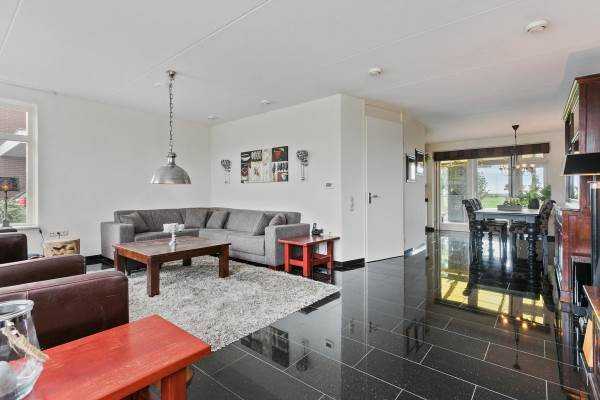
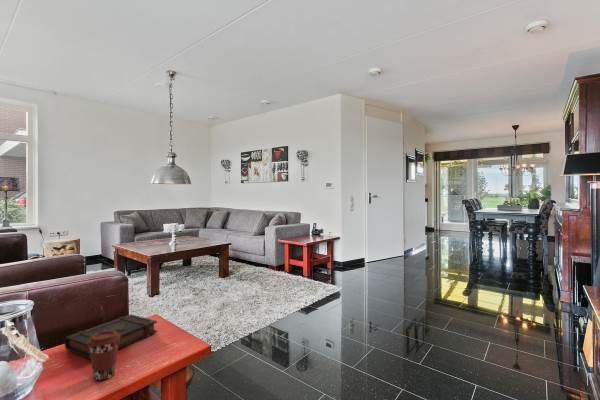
+ coffee cup [87,330,121,382]
+ book [63,313,158,360]
